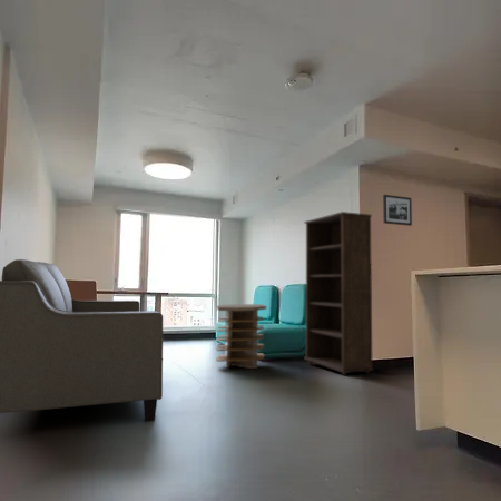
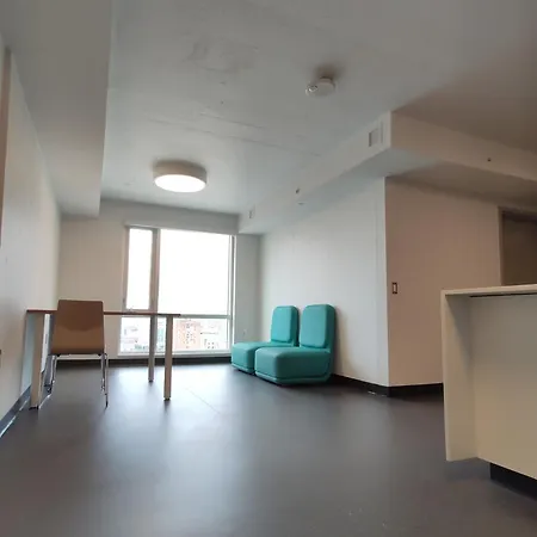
- sofa [0,258,165,423]
- picture frame [382,194,413,227]
- side table [215,303,268,370]
- bookcase [303,210,374,376]
